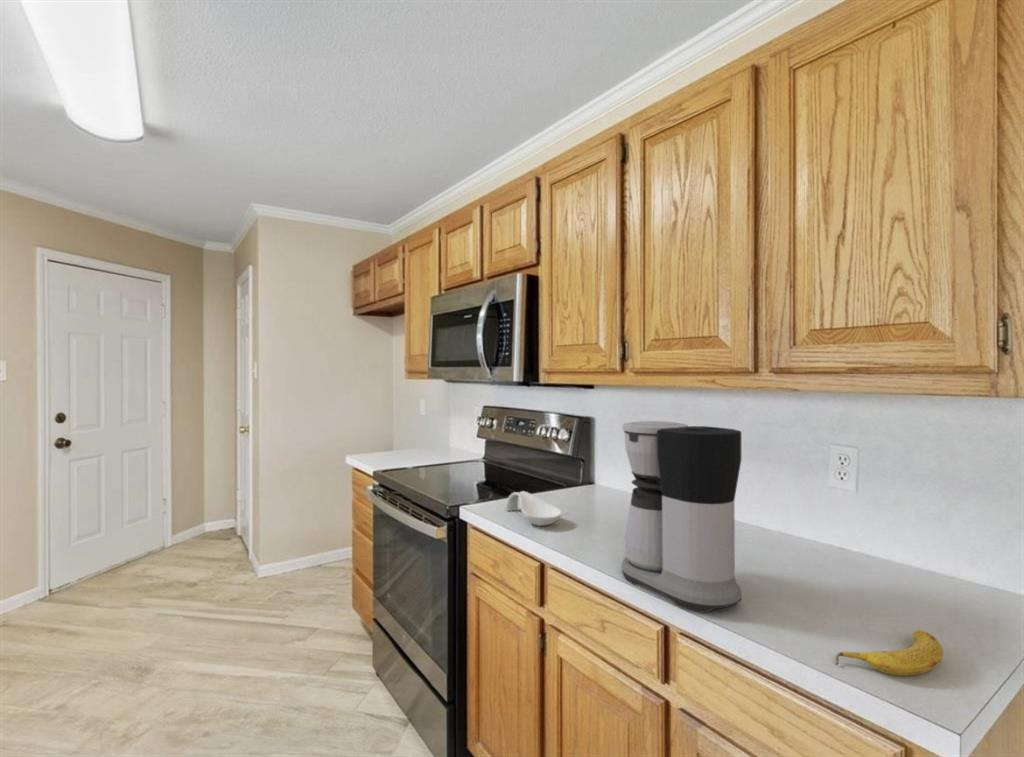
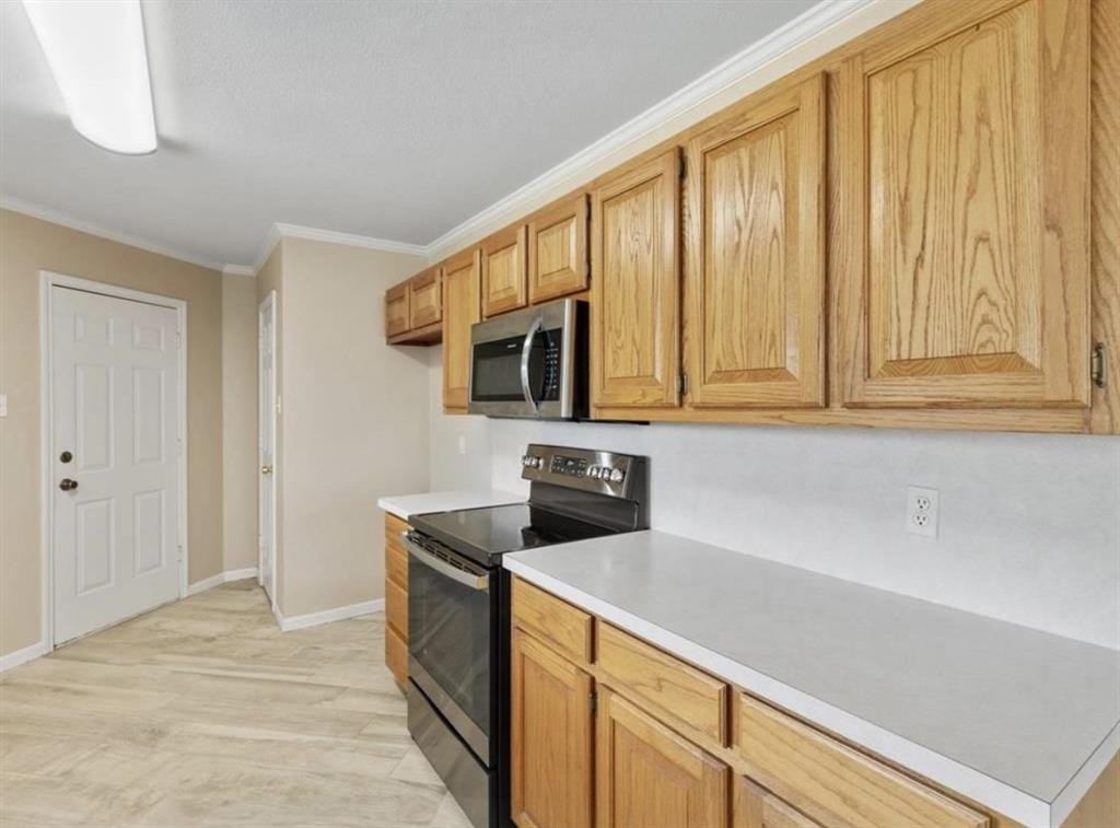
- fruit [835,629,945,677]
- spoon rest [504,490,563,527]
- coffee maker [621,420,743,614]
